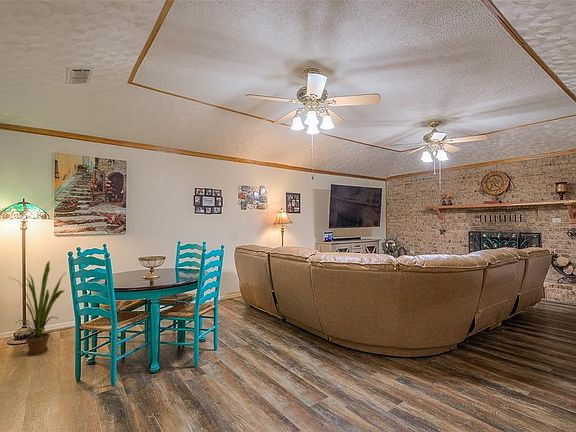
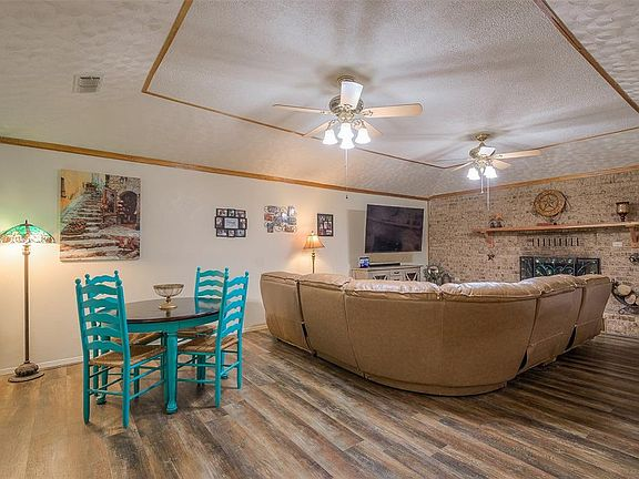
- house plant [10,260,66,357]
